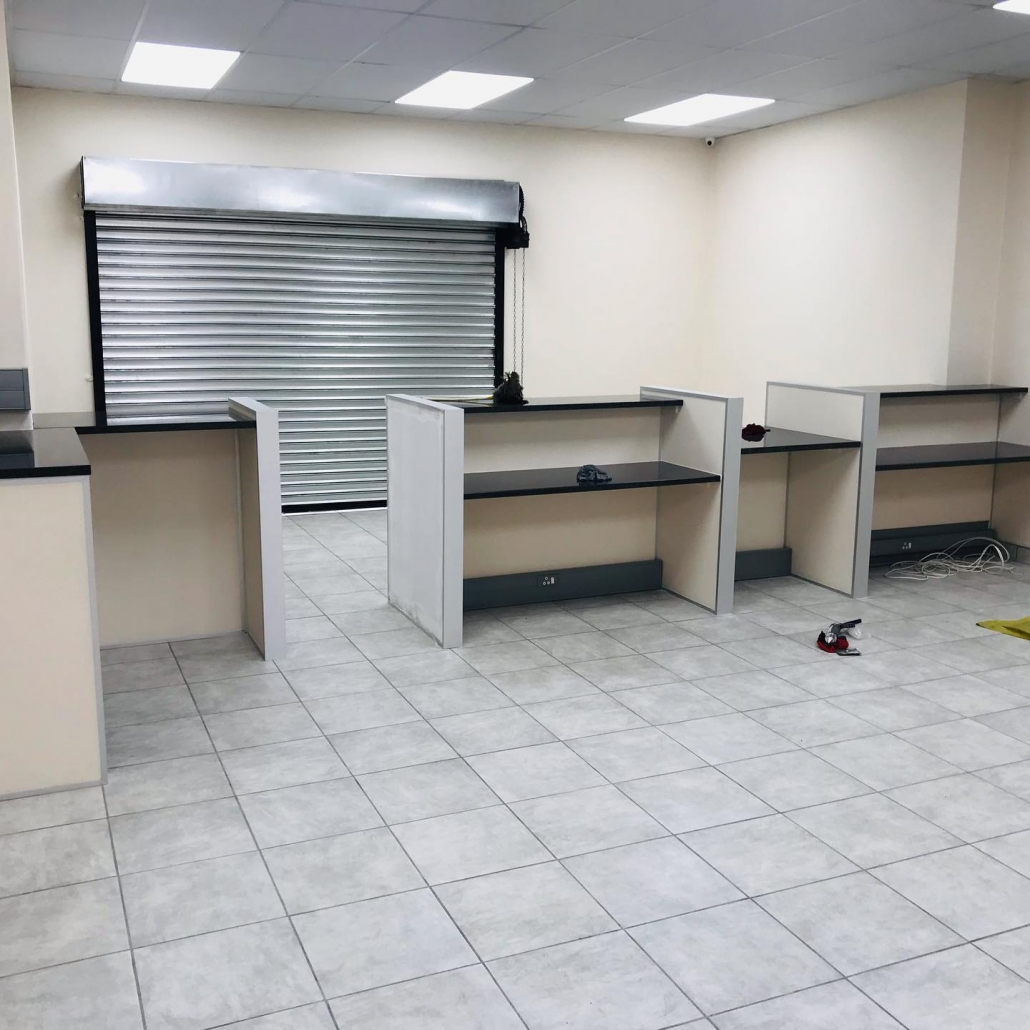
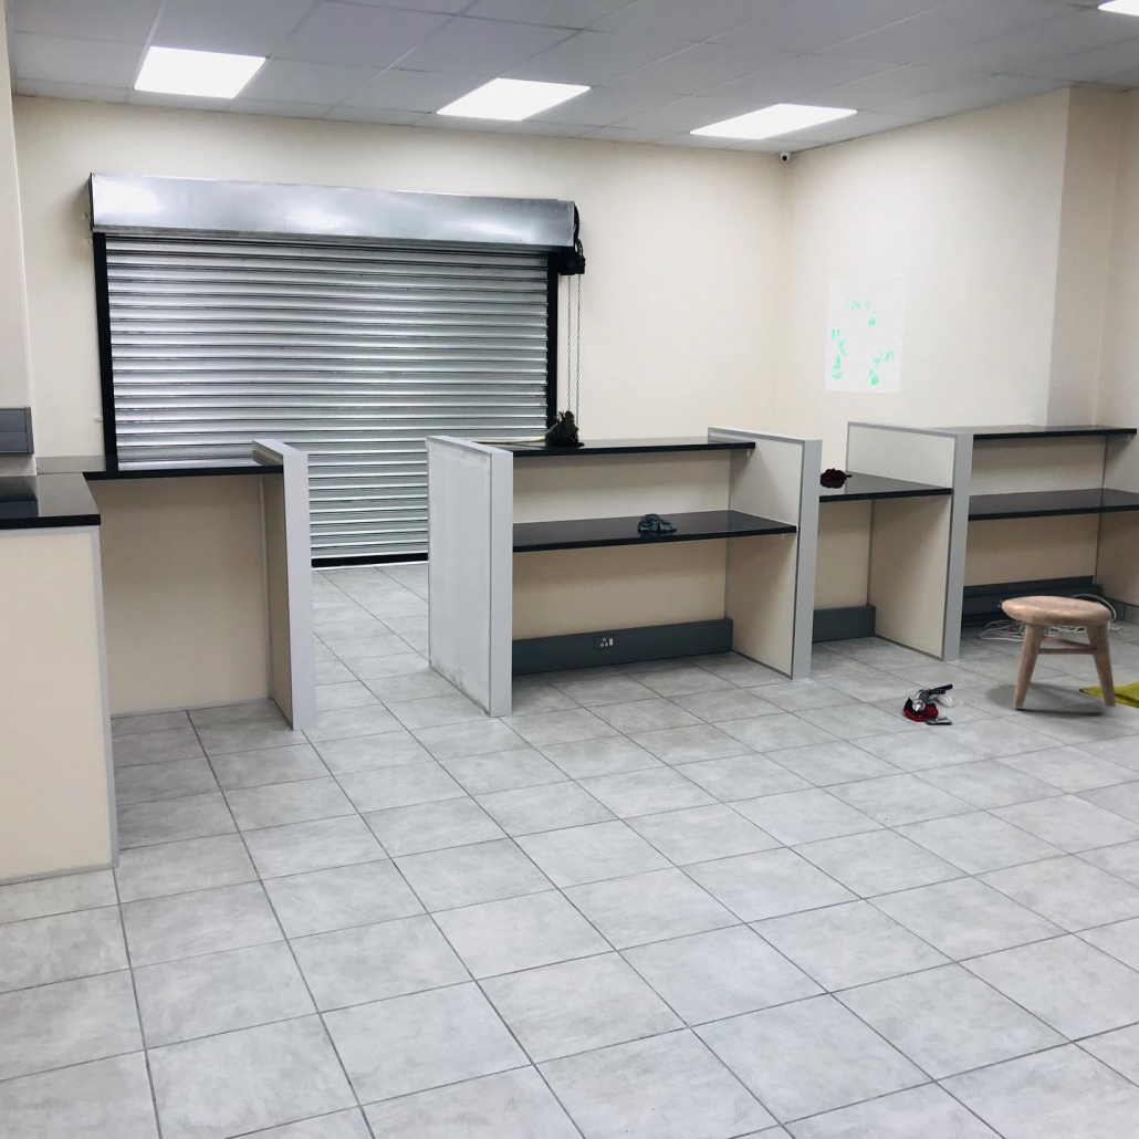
+ wall art [824,273,907,394]
+ stool [1001,595,1117,709]
